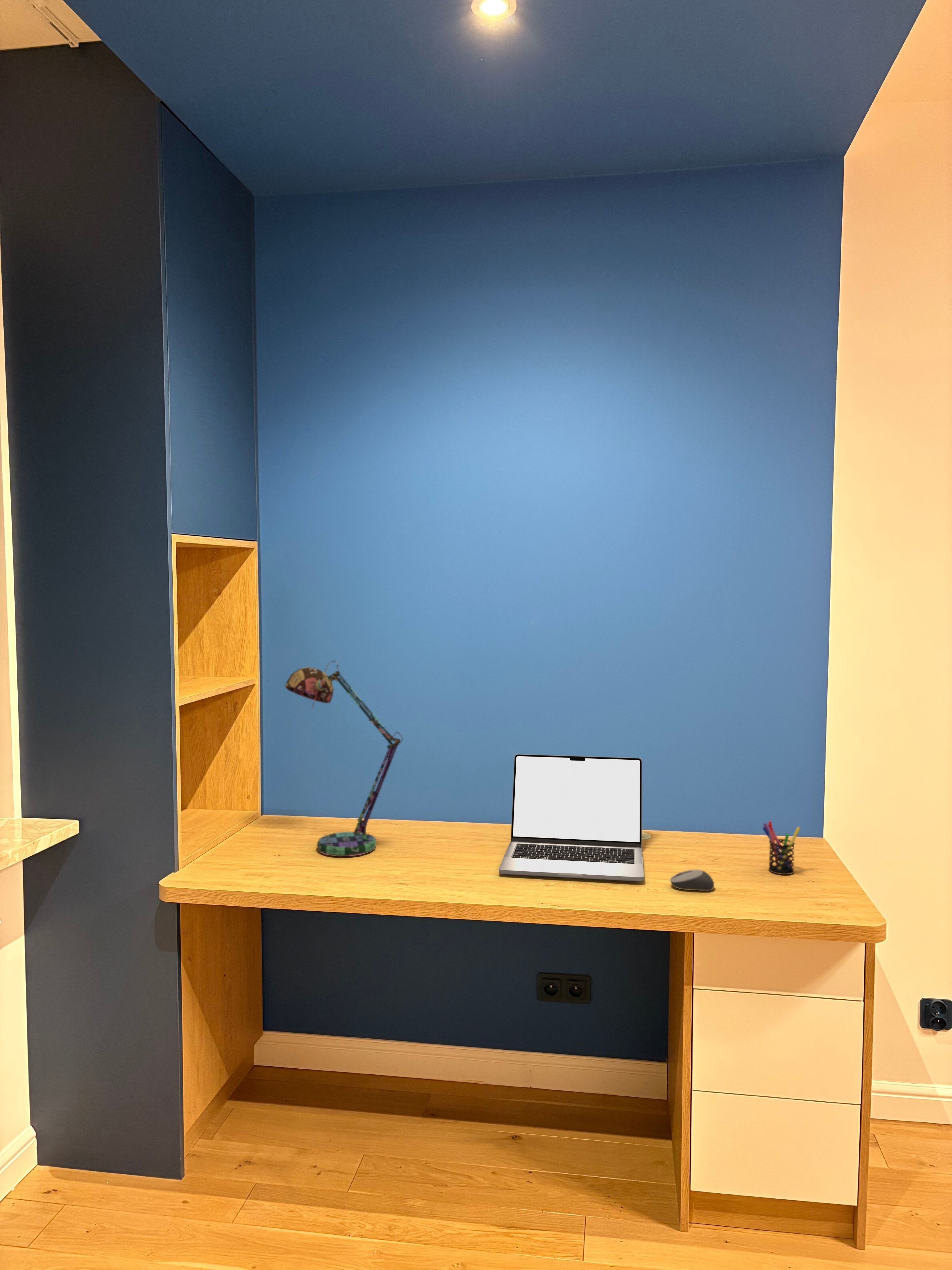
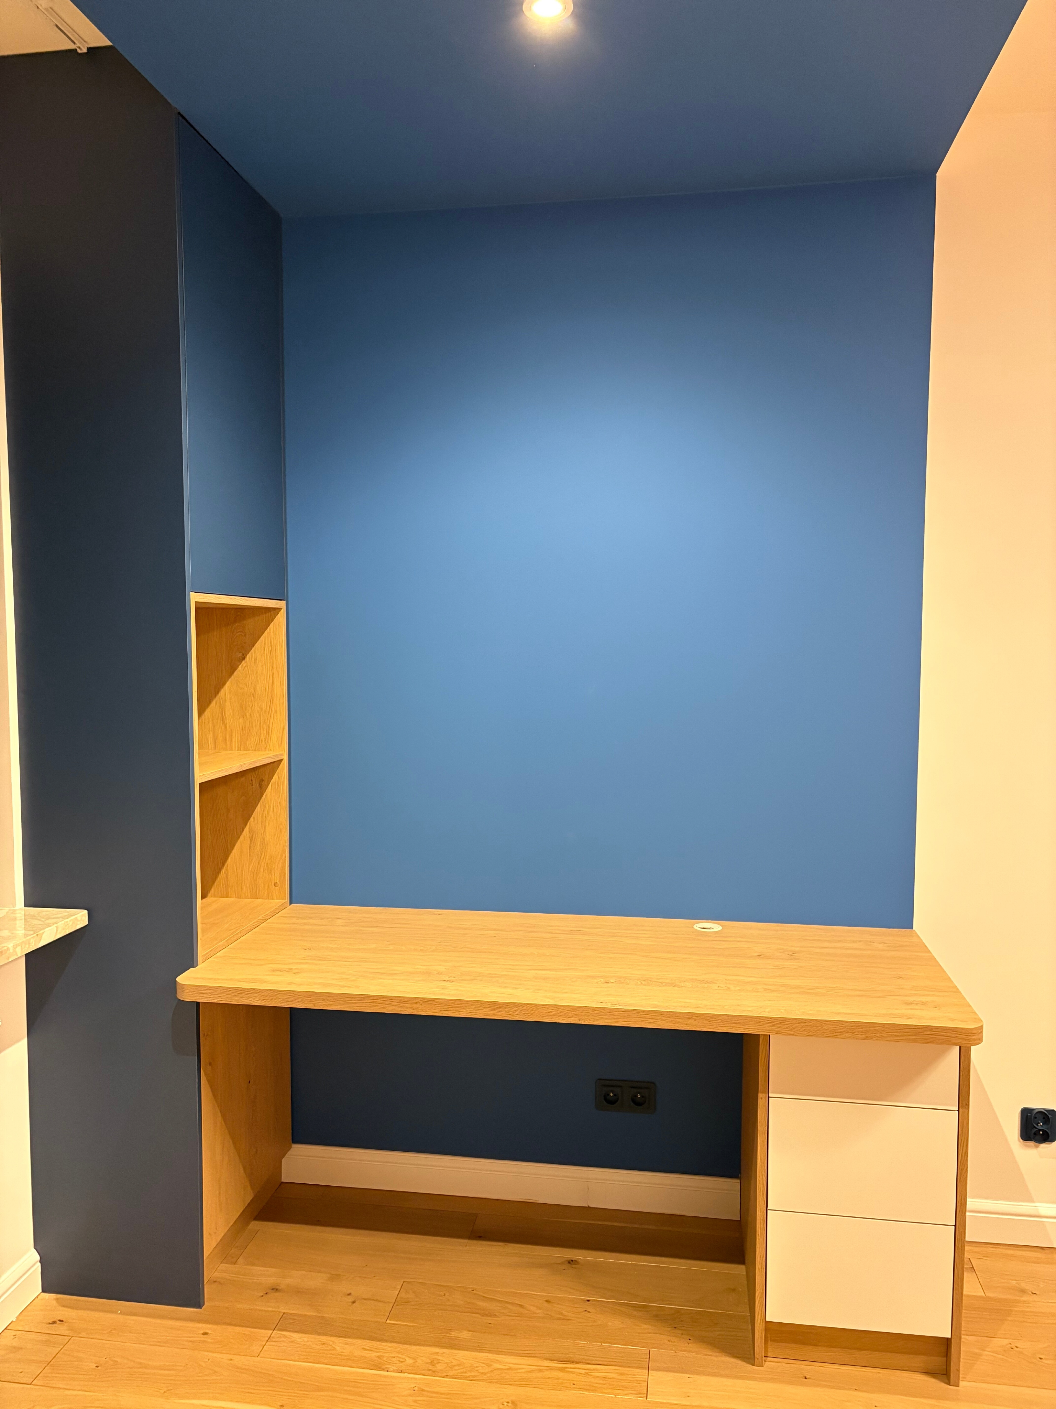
- laptop [498,754,644,882]
- computer mouse [670,869,715,891]
- pen holder [762,821,801,875]
- desk lamp [284,660,403,857]
